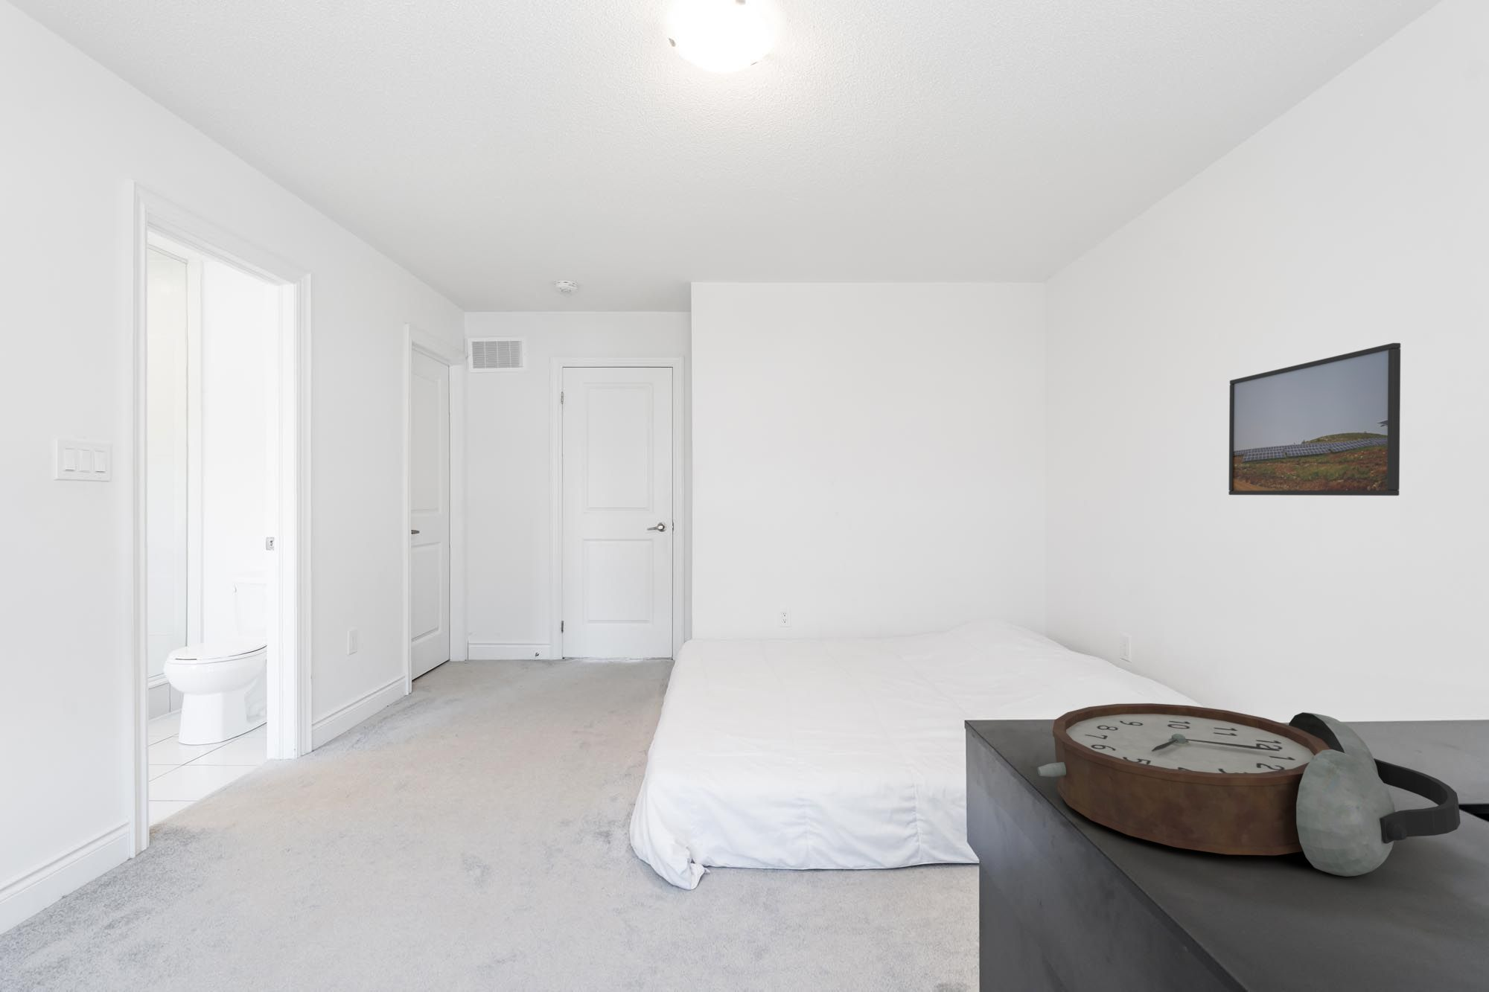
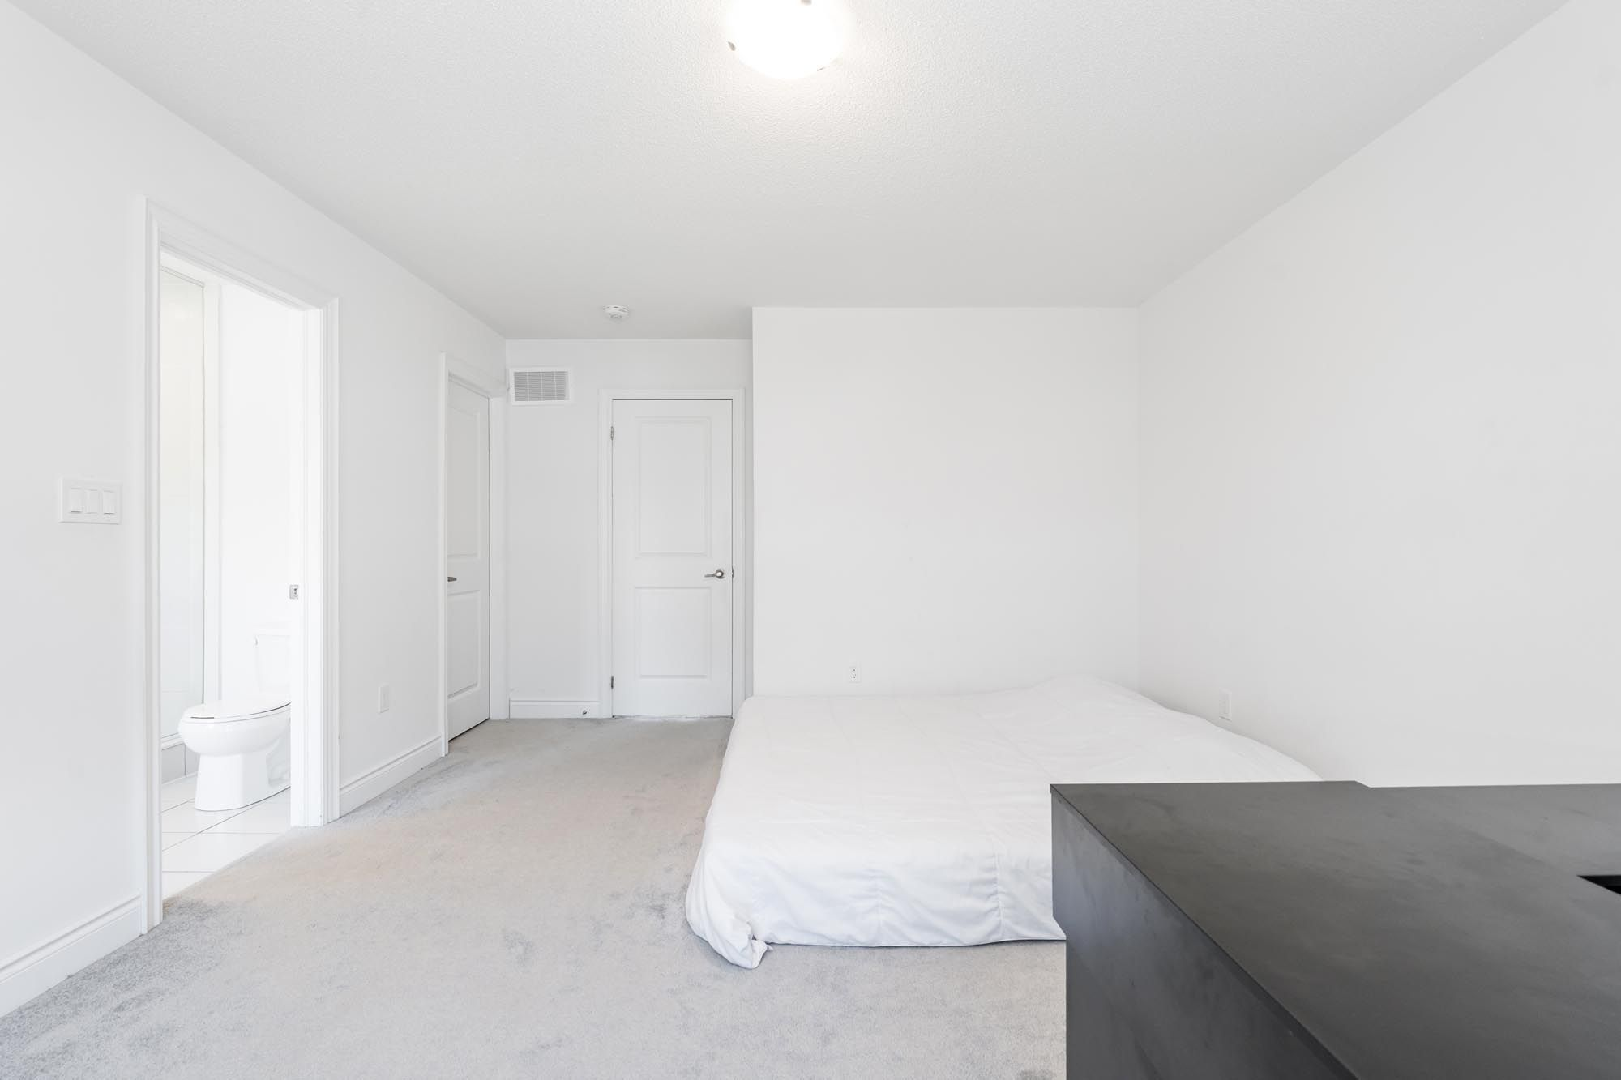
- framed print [1228,342,1402,496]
- alarm clock [1037,703,1461,877]
